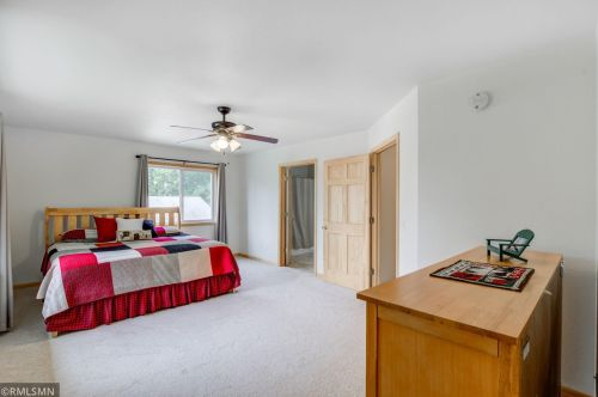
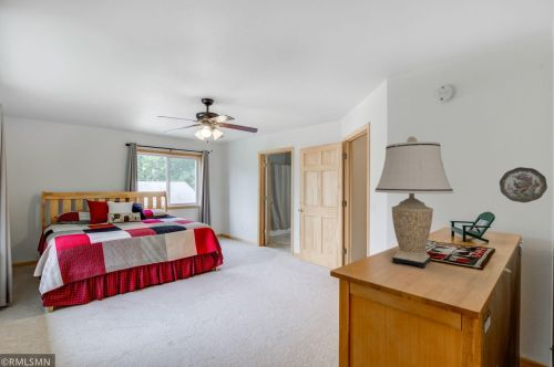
+ table lamp [373,135,454,270]
+ decorative plate [499,166,548,203]
